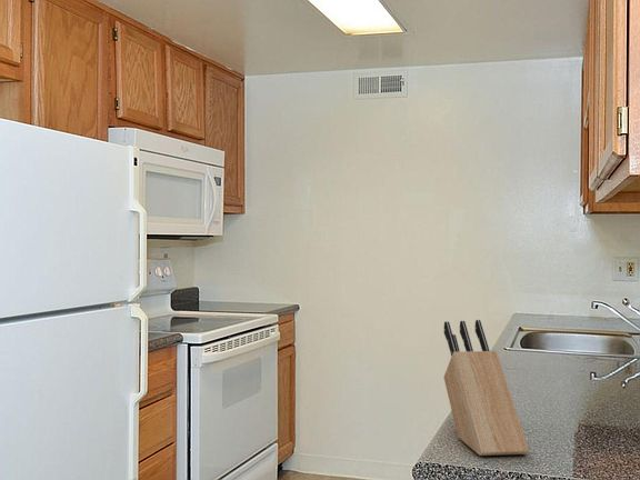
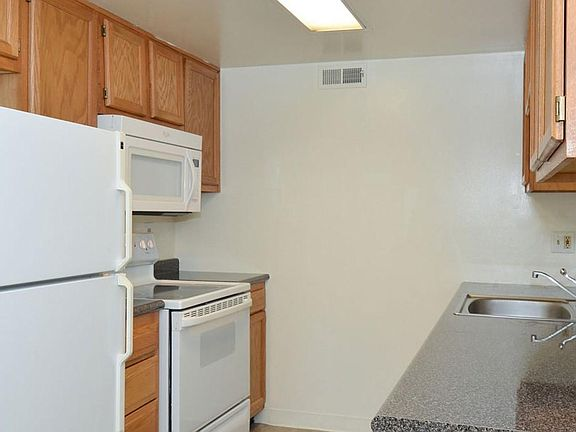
- knife block [442,319,530,457]
